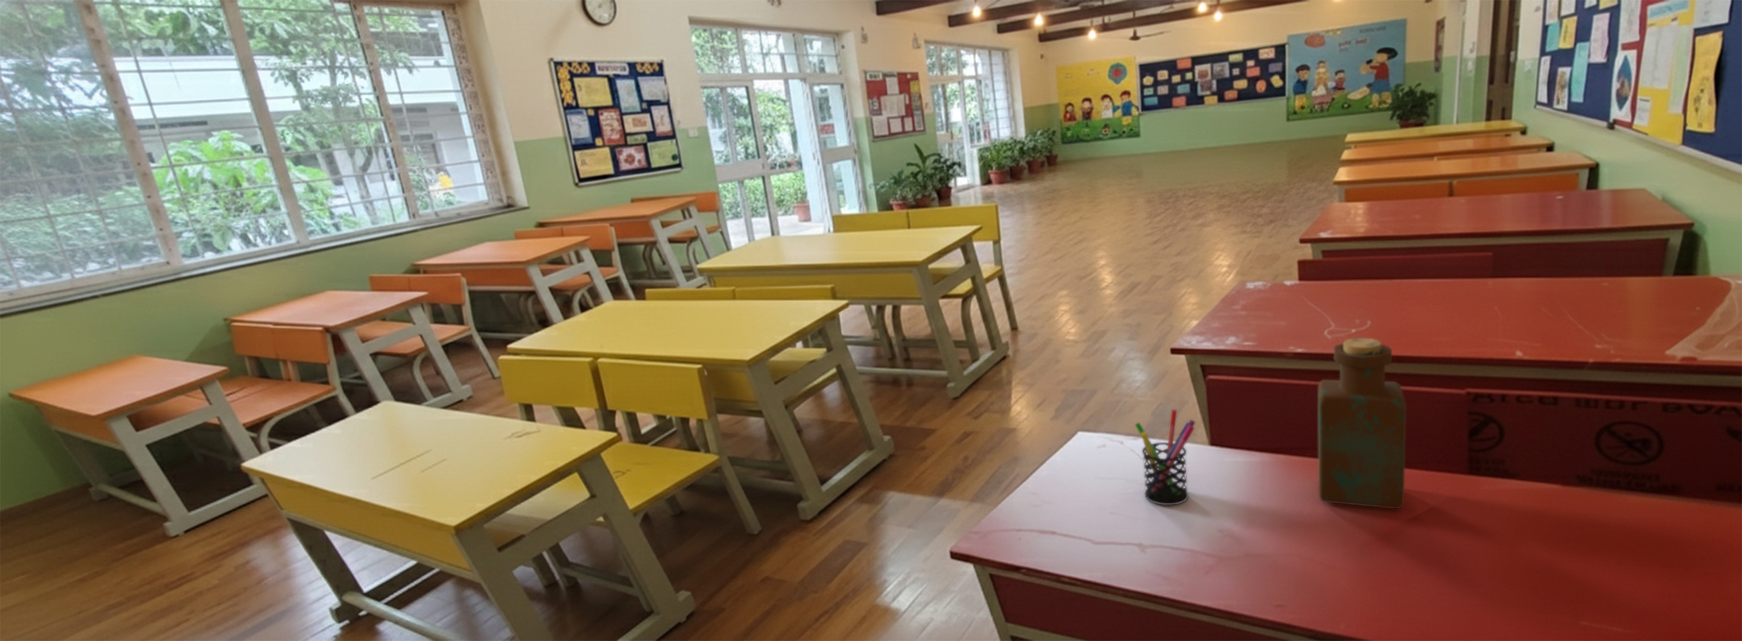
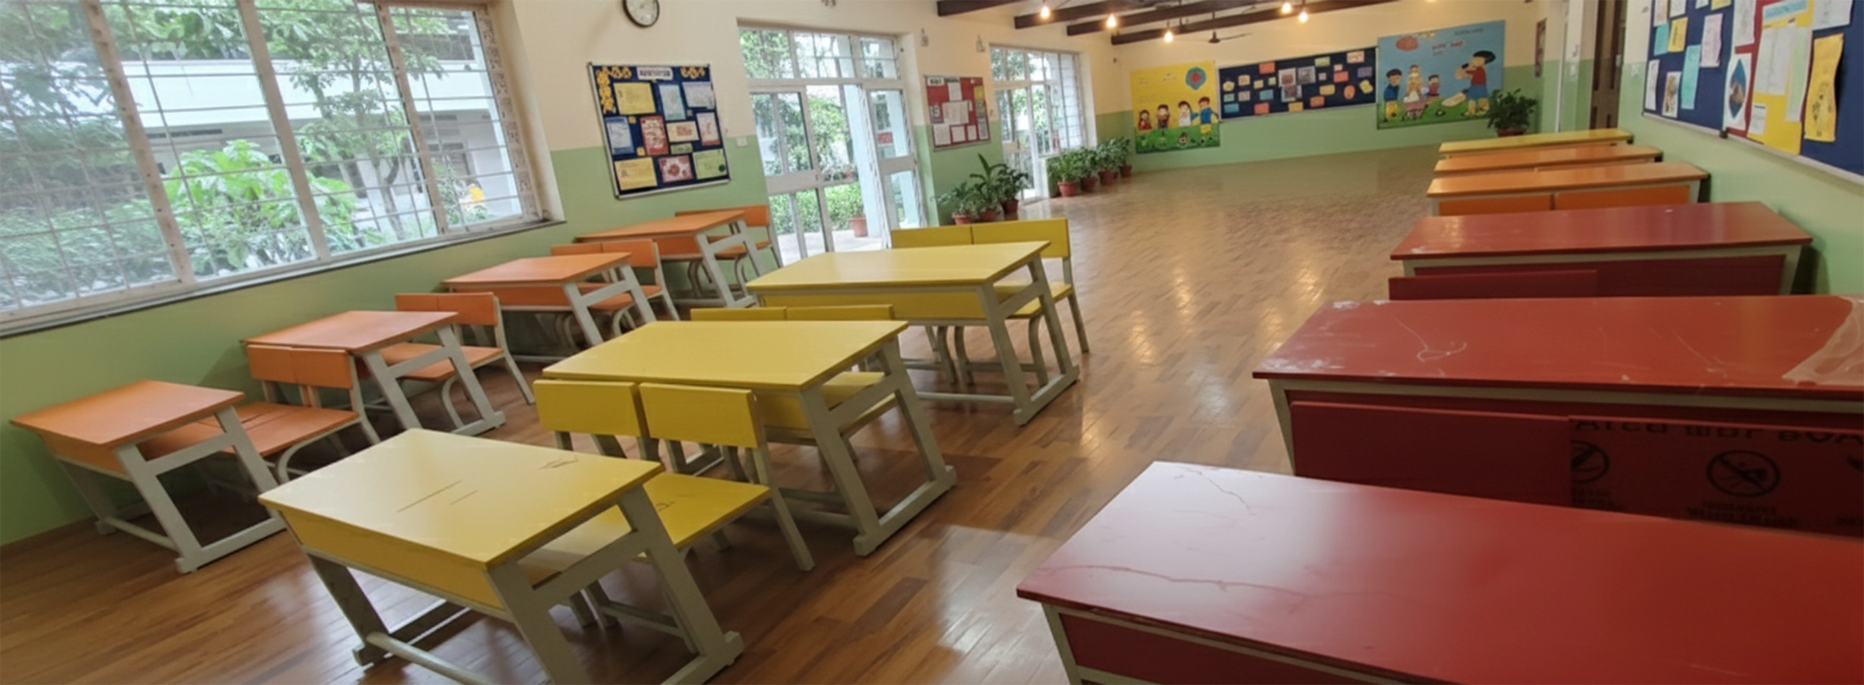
- pen holder [1134,409,1197,505]
- bottle [1318,338,1406,510]
